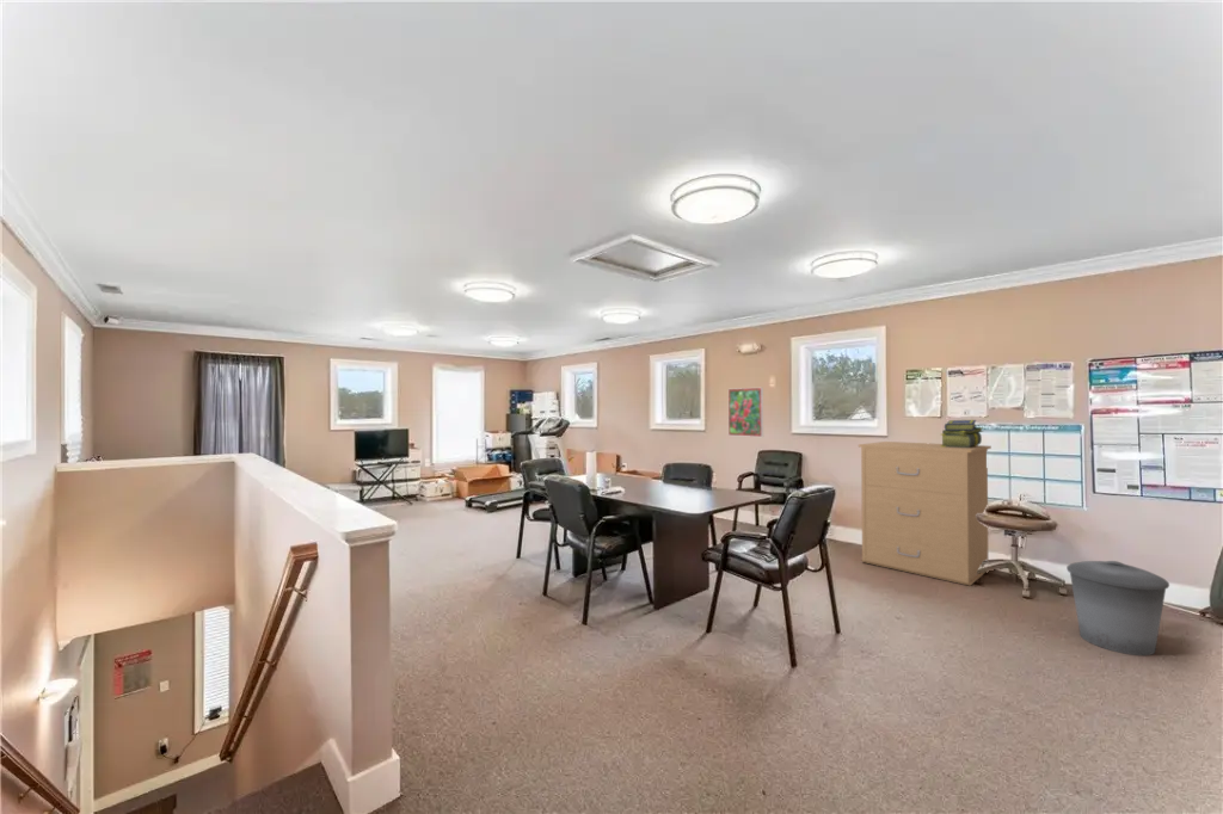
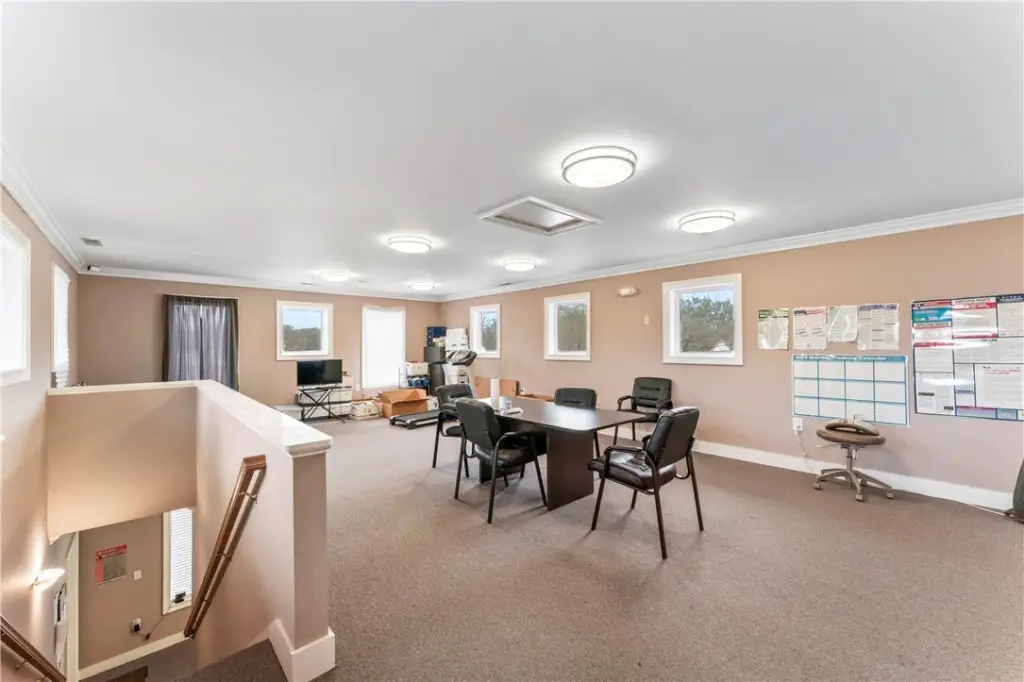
- filing cabinet [858,440,992,587]
- trash can [1065,560,1170,656]
- stack of books [939,419,984,448]
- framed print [727,387,764,438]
